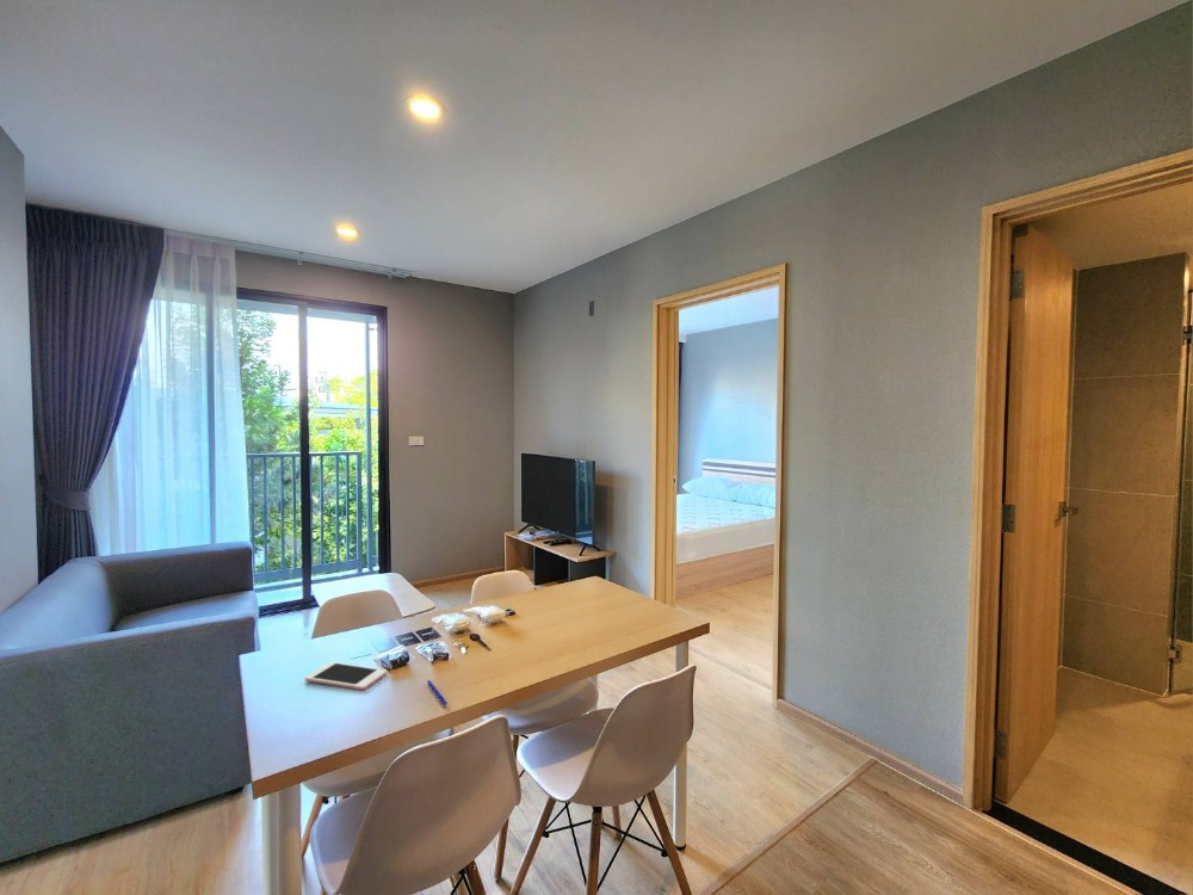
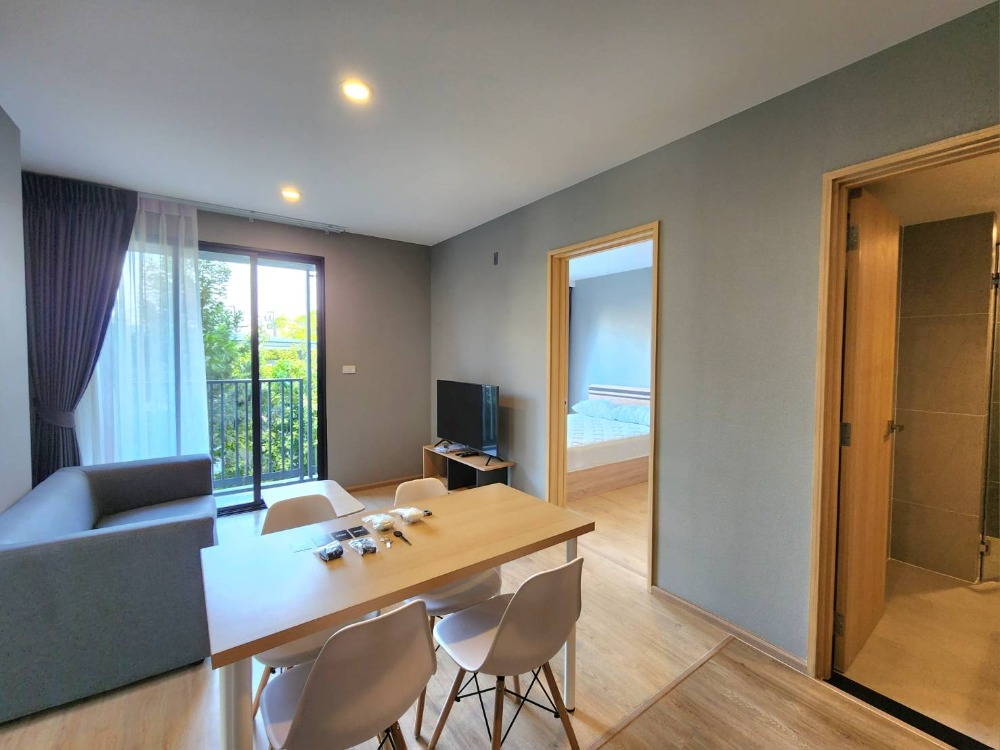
- cell phone [304,661,388,691]
- pen [426,679,447,706]
